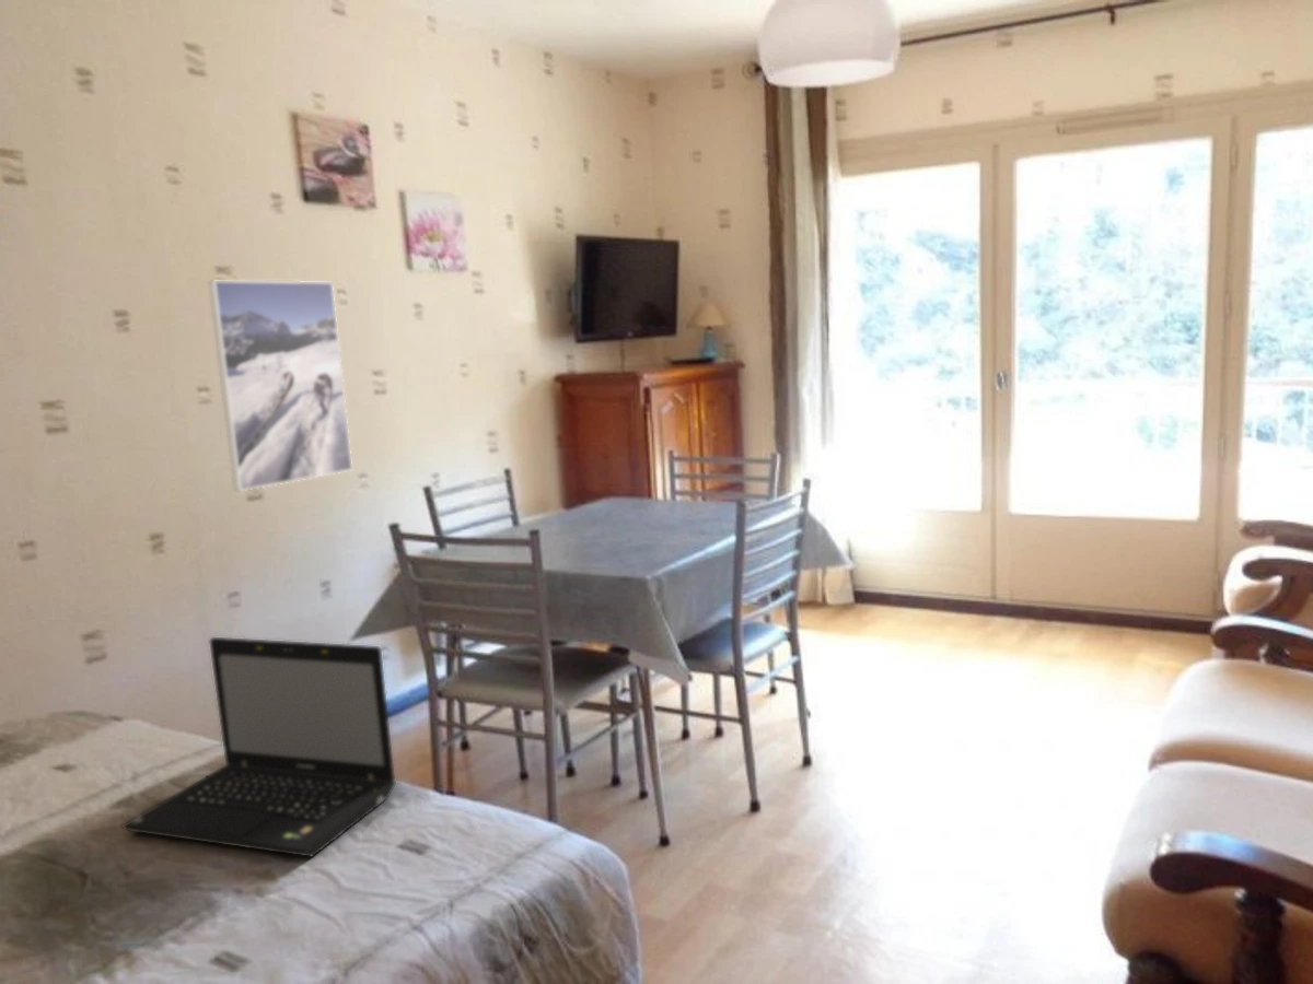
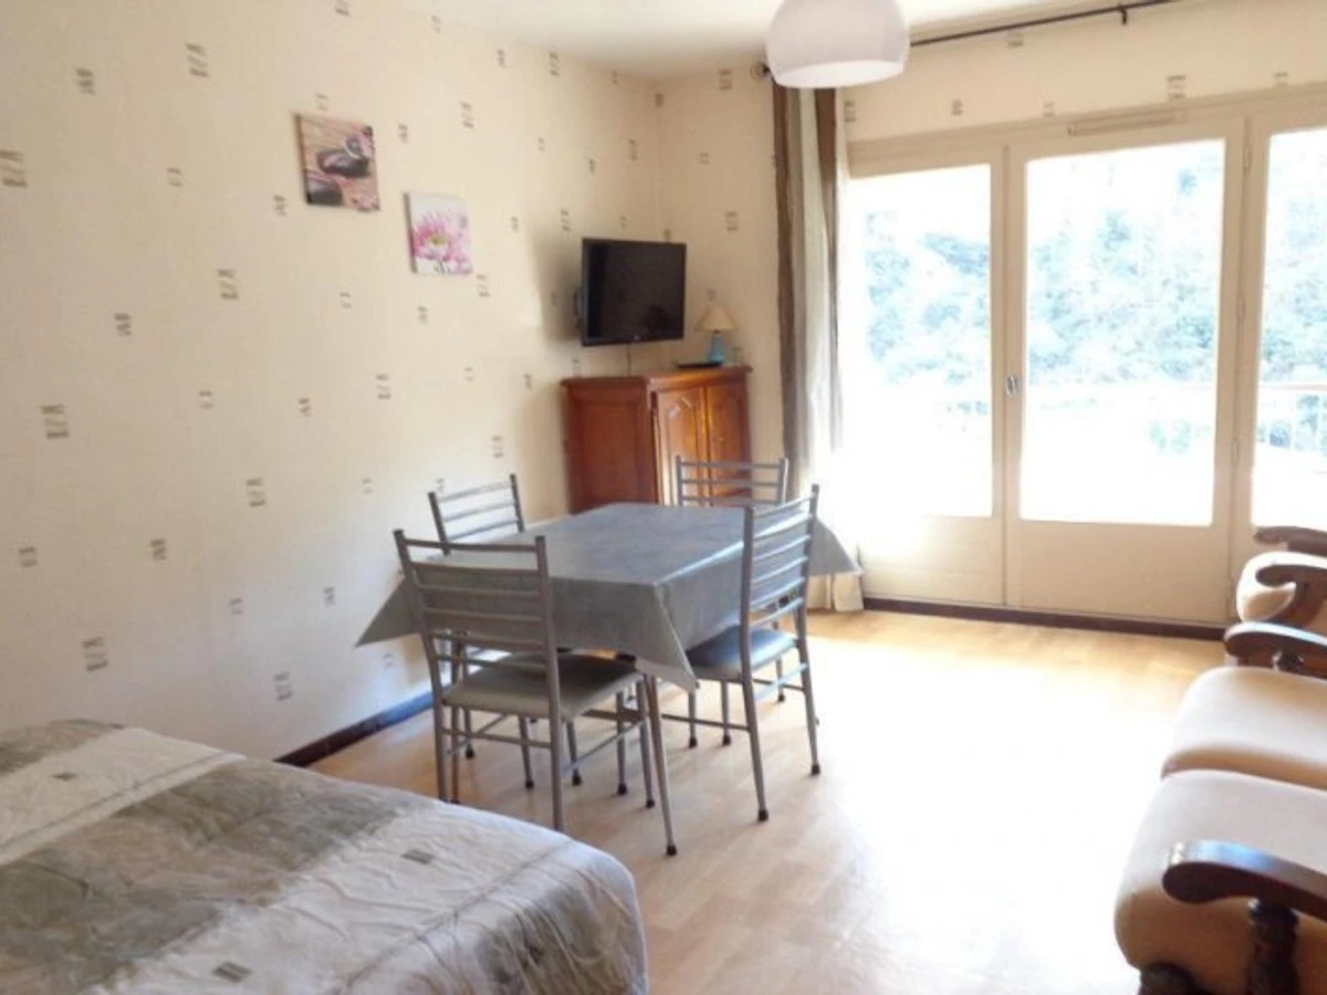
- laptop [120,636,397,858]
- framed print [207,280,353,492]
